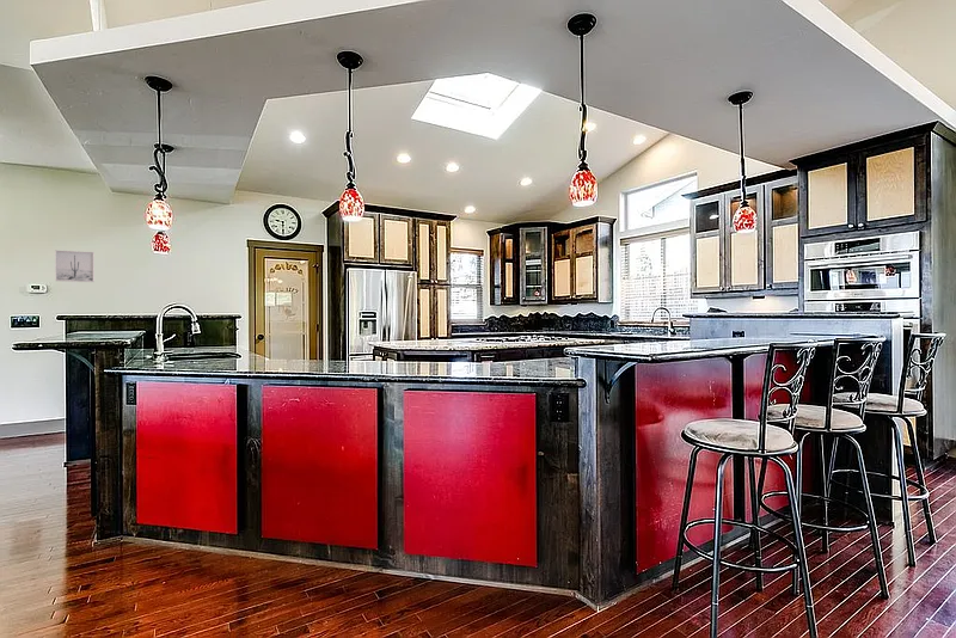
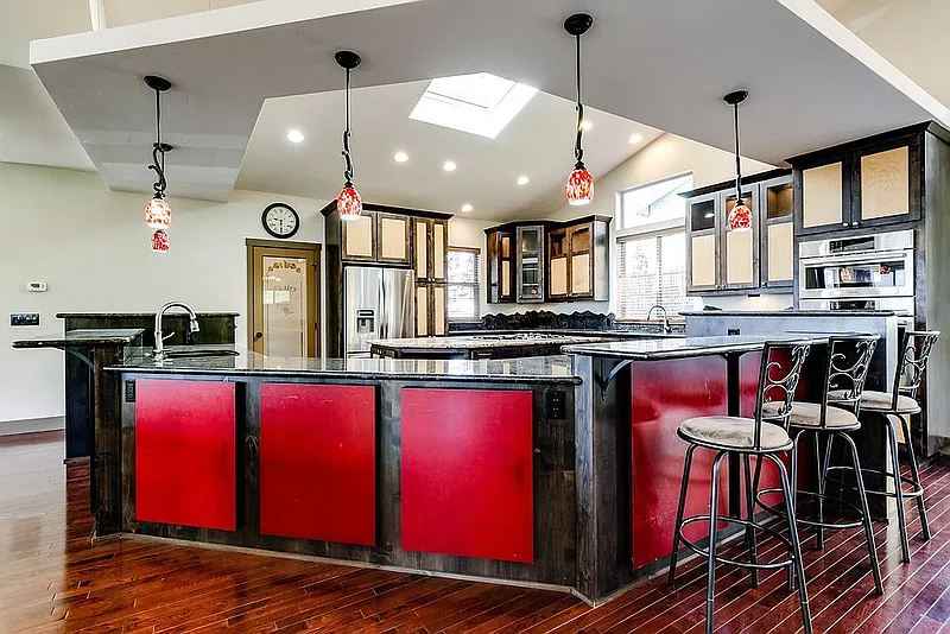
- wall art [54,250,96,283]
